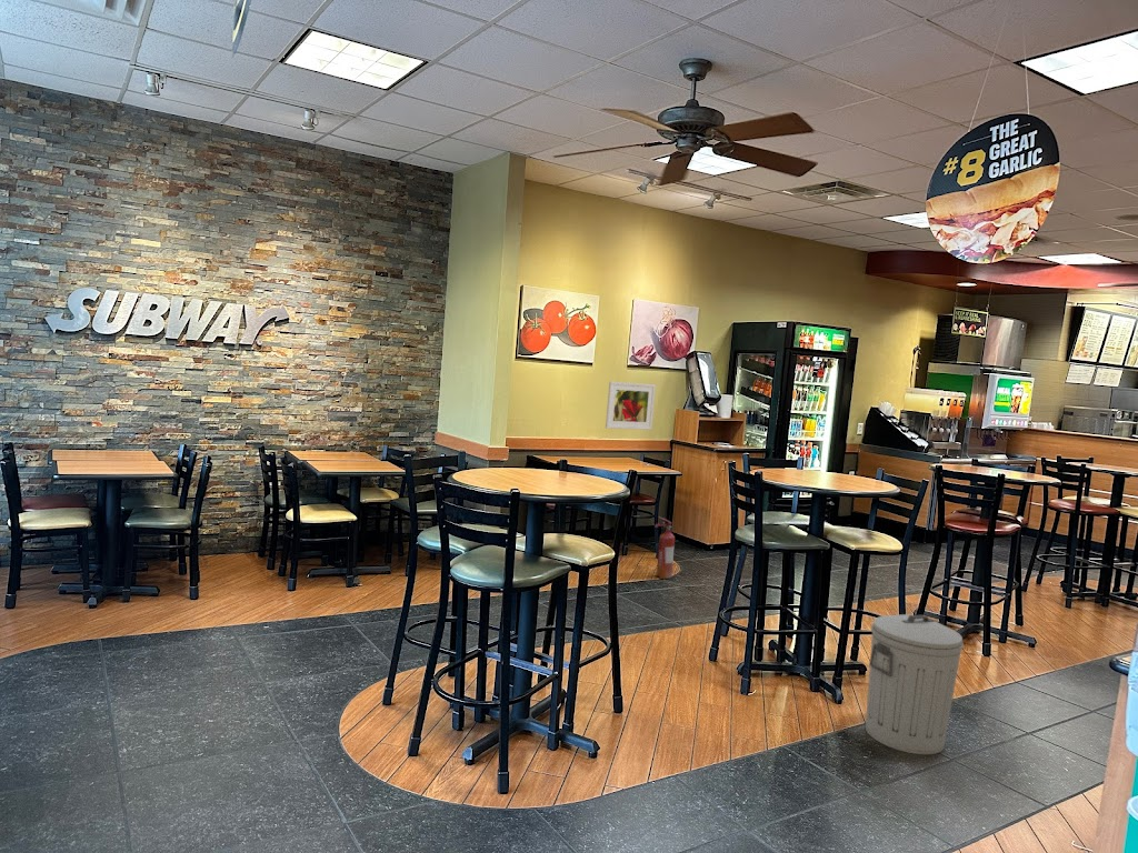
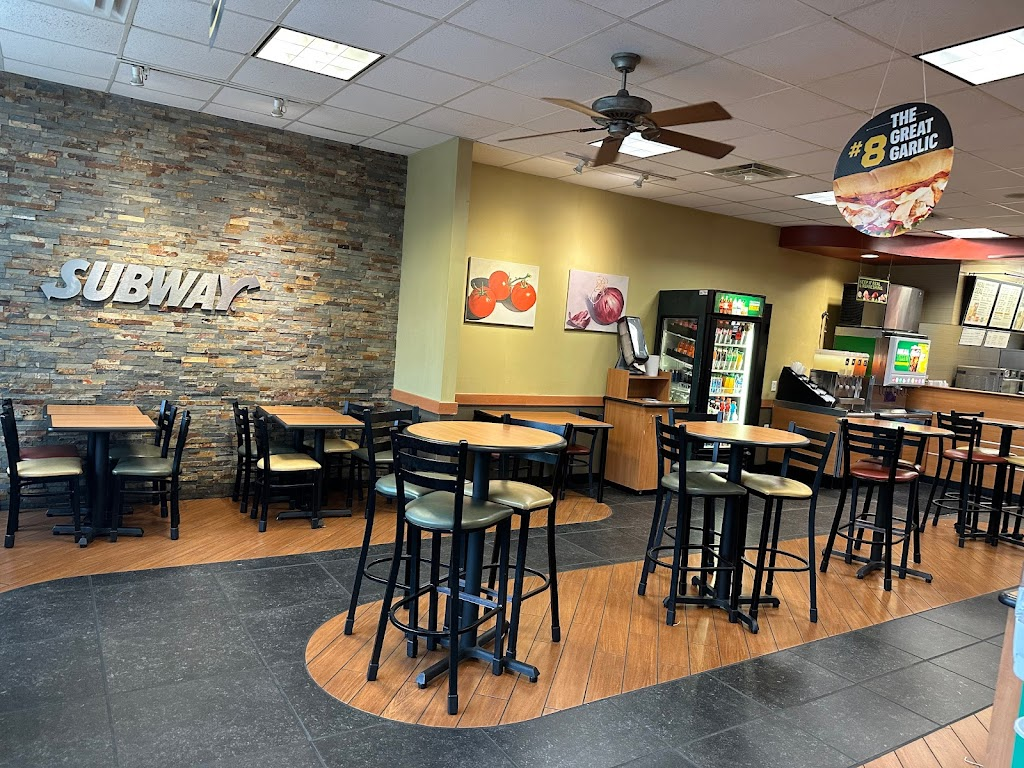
- fire extinguisher [653,515,676,580]
- trash can [865,613,965,755]
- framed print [605,381,657,431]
